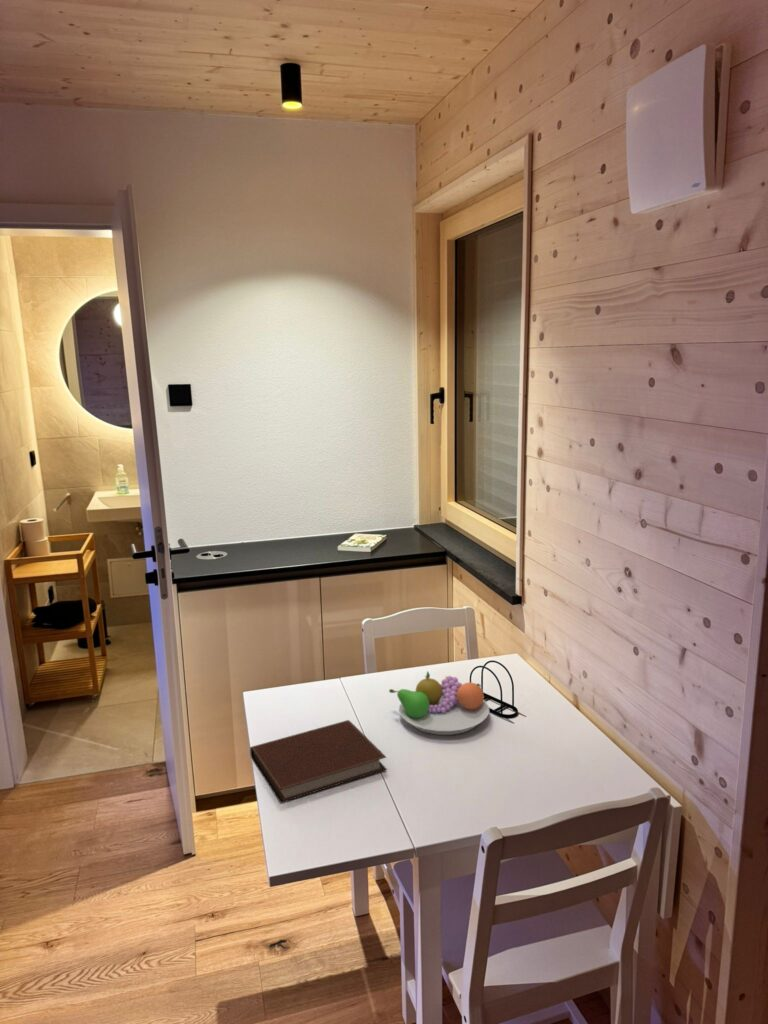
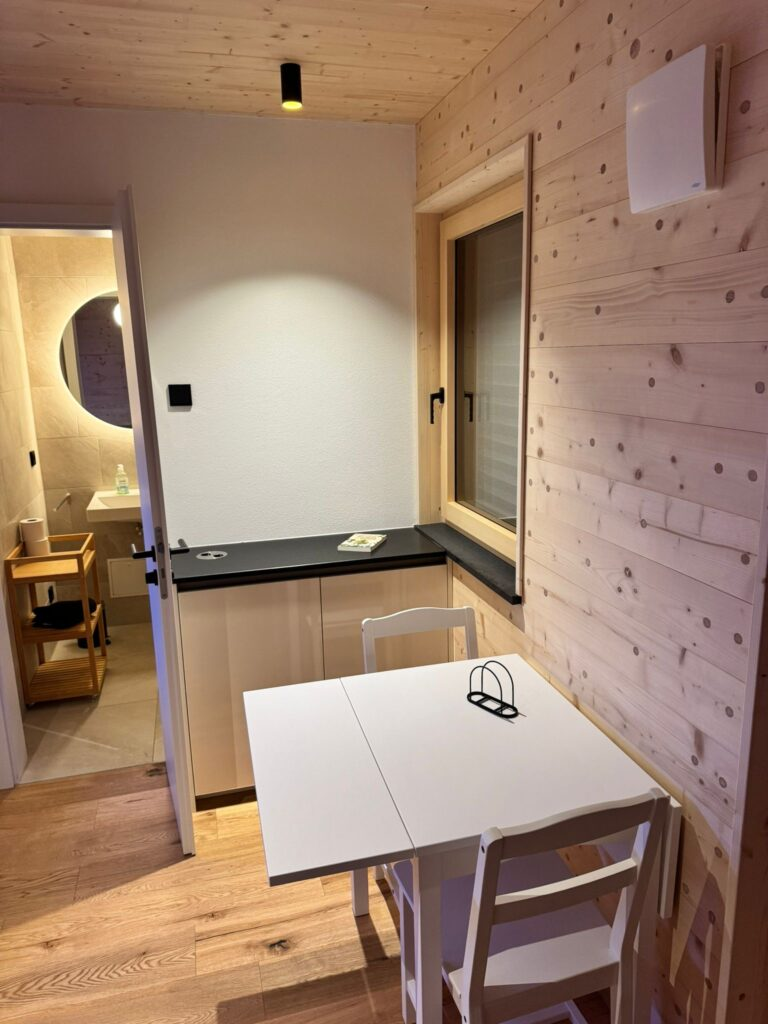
- notebook [249,719,387,804]
- fruit bowl [388,670,490,736]
